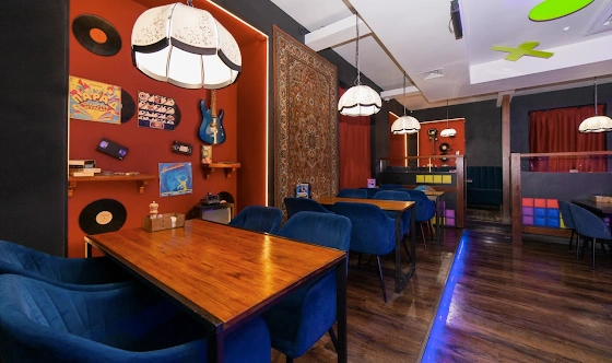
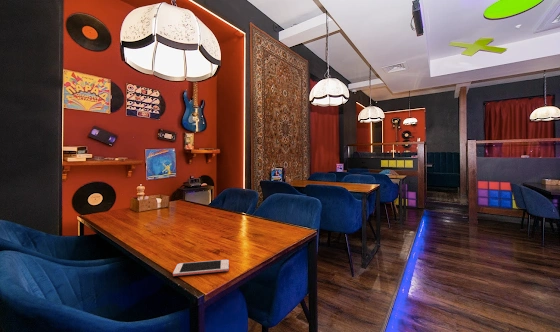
+ cell phone [172,259,230,277]
